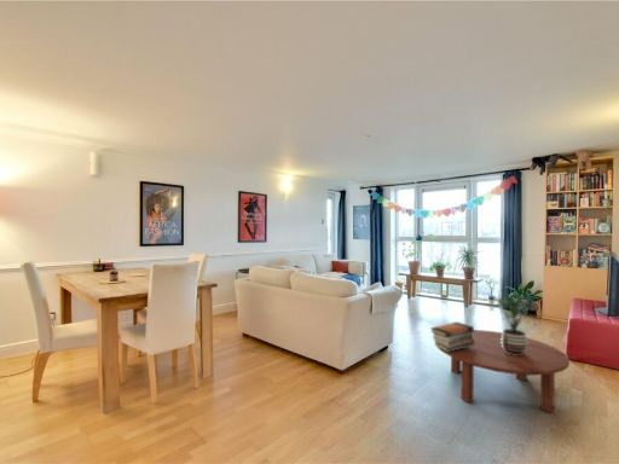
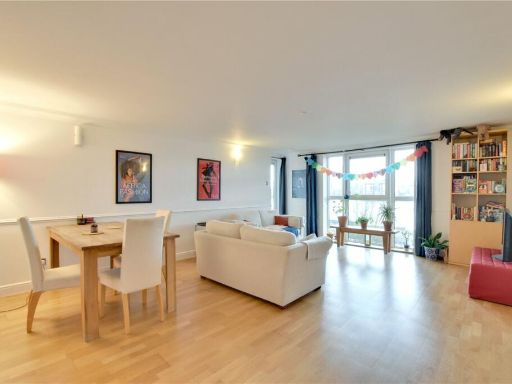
- potted plant [487,291,539,355]
- coffee table [434,329,571,414]
- book stack [429,320,475,352]
